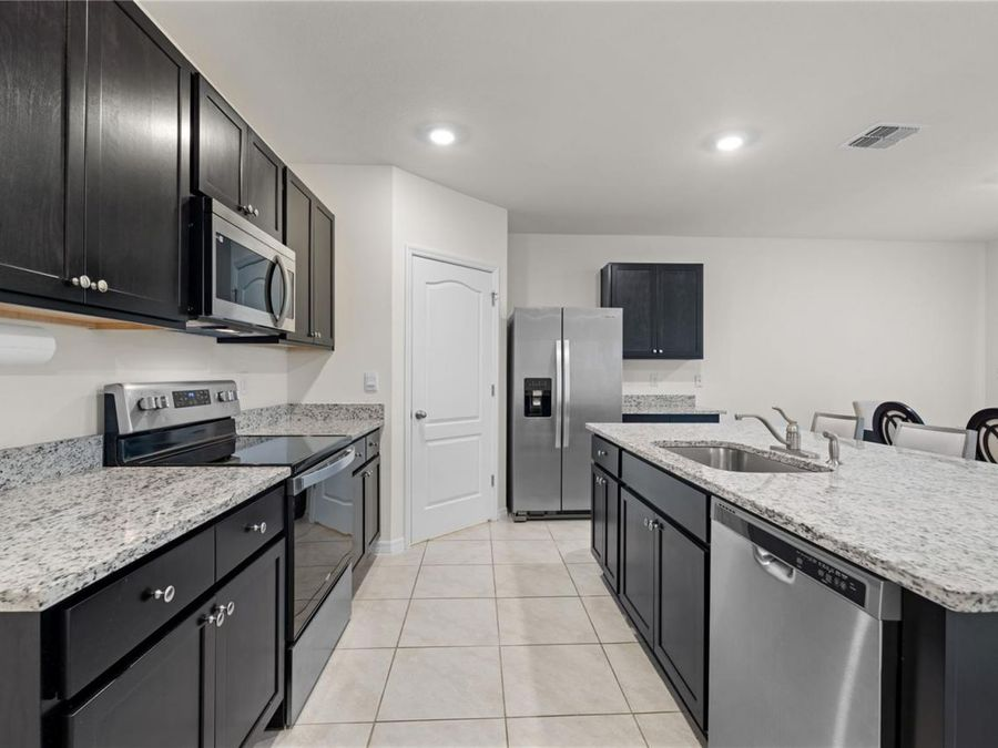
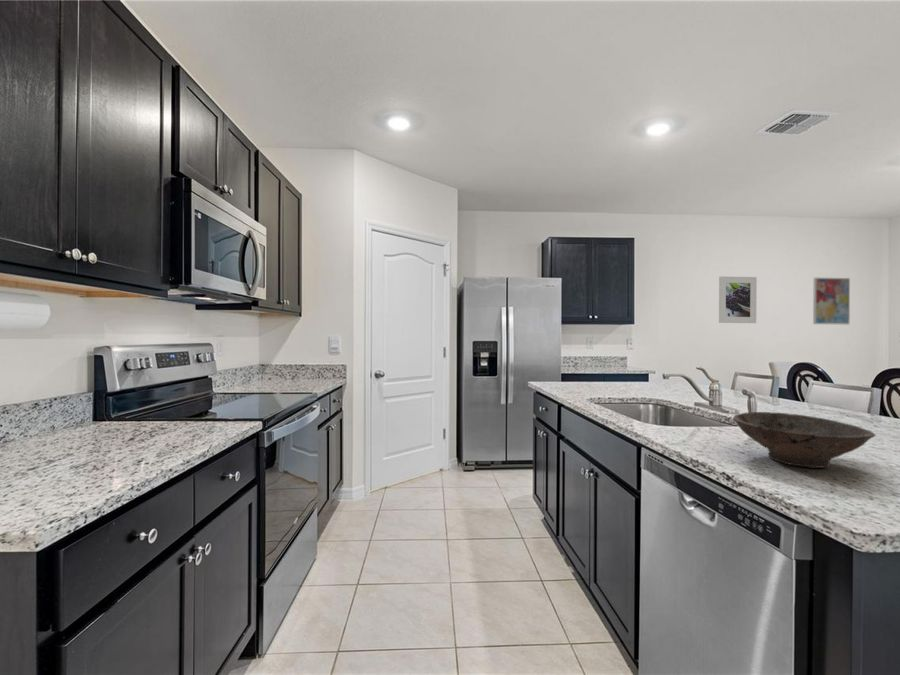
+ wall art [812,277,851,326]
+ bowl [732,411,876,469]
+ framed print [718,275,758,324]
